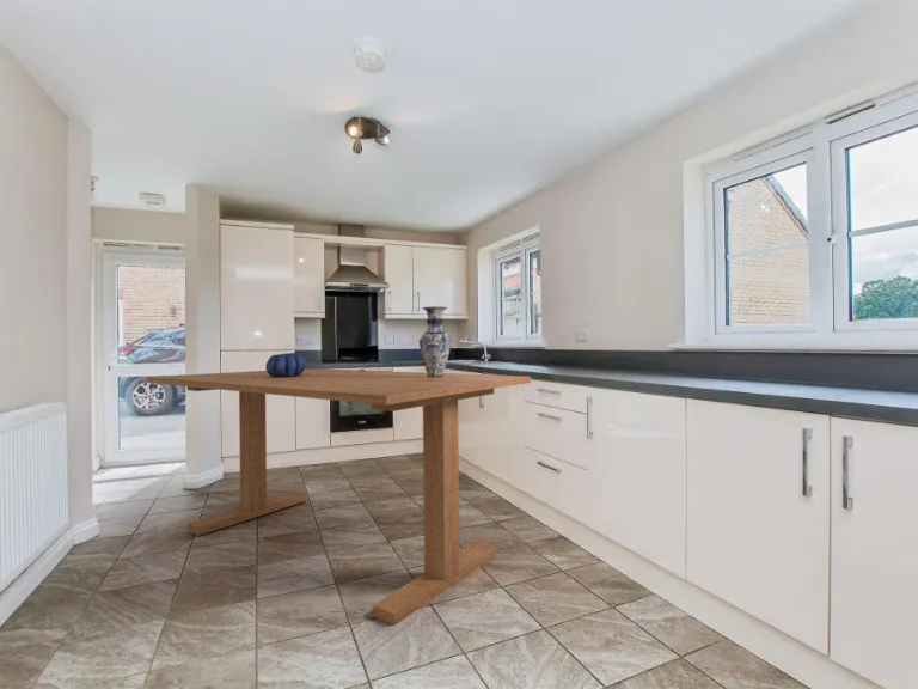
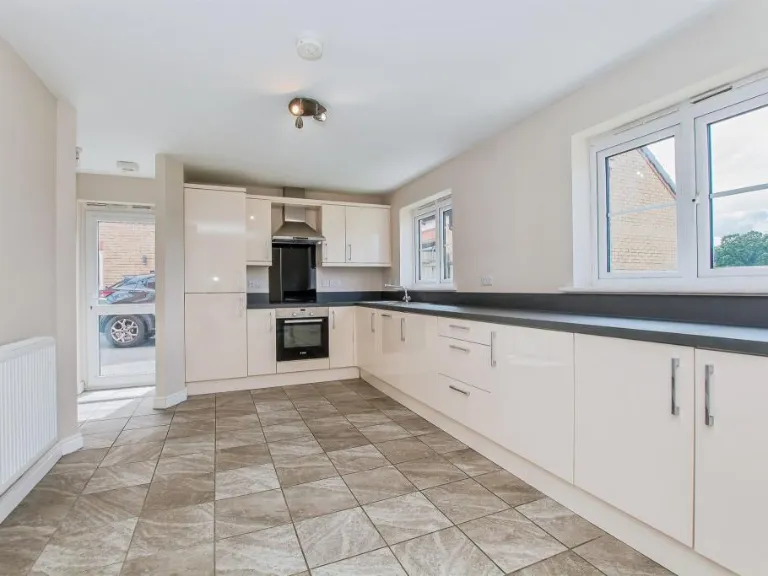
- decorative bowl [264,352,307,377]
- dining table [146,367,532,627]
- vase [418,305,452,378]
